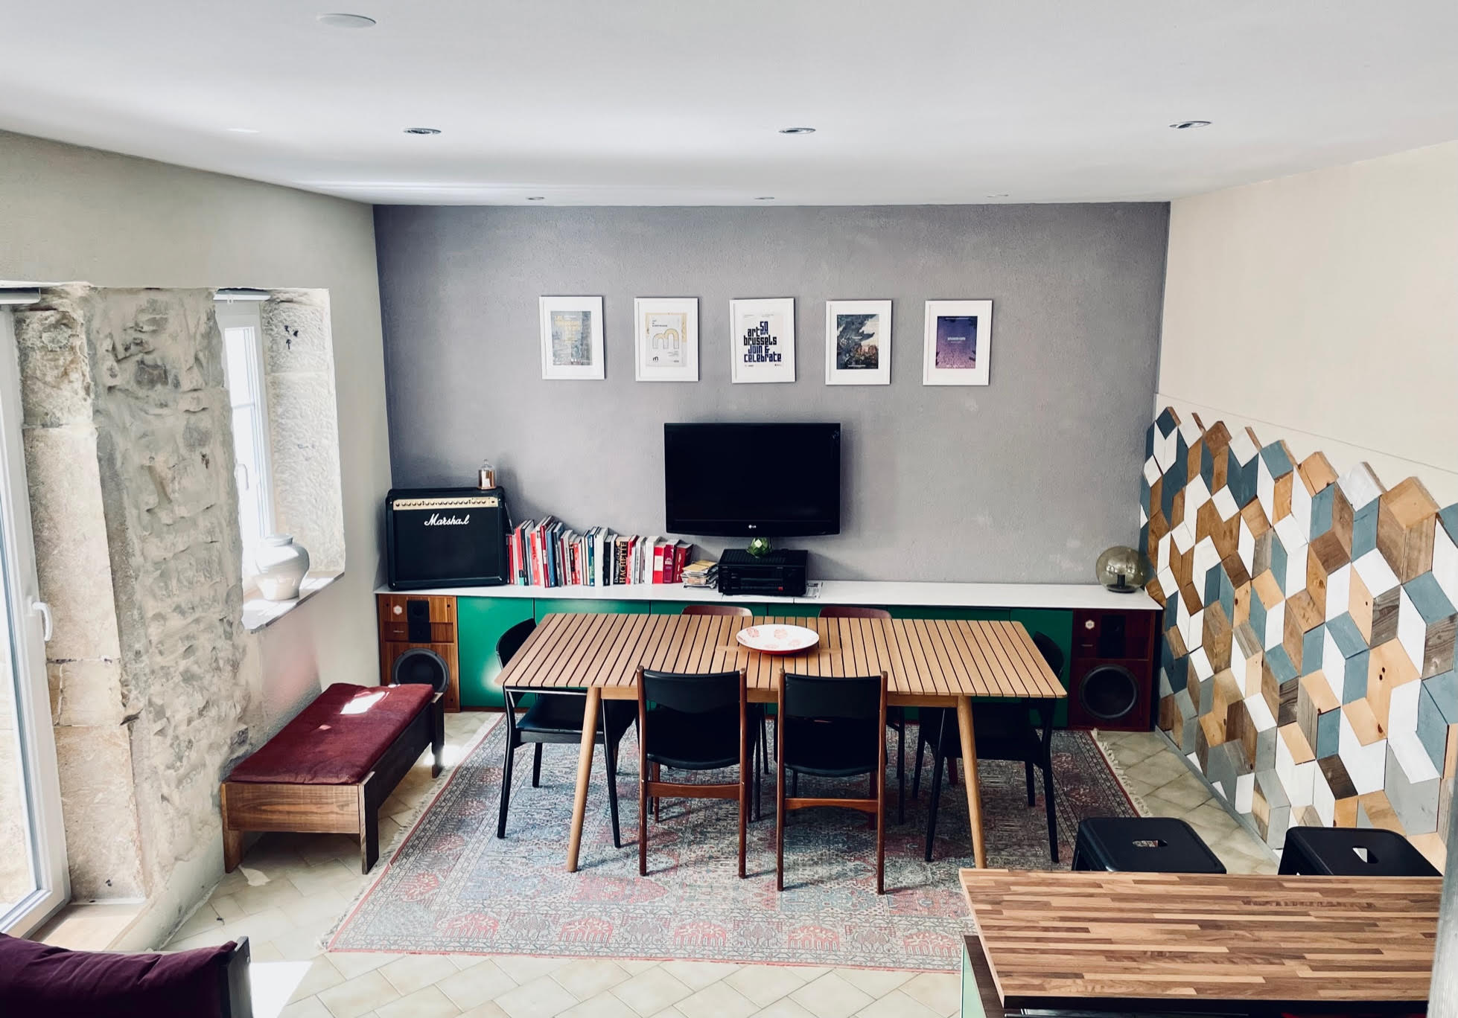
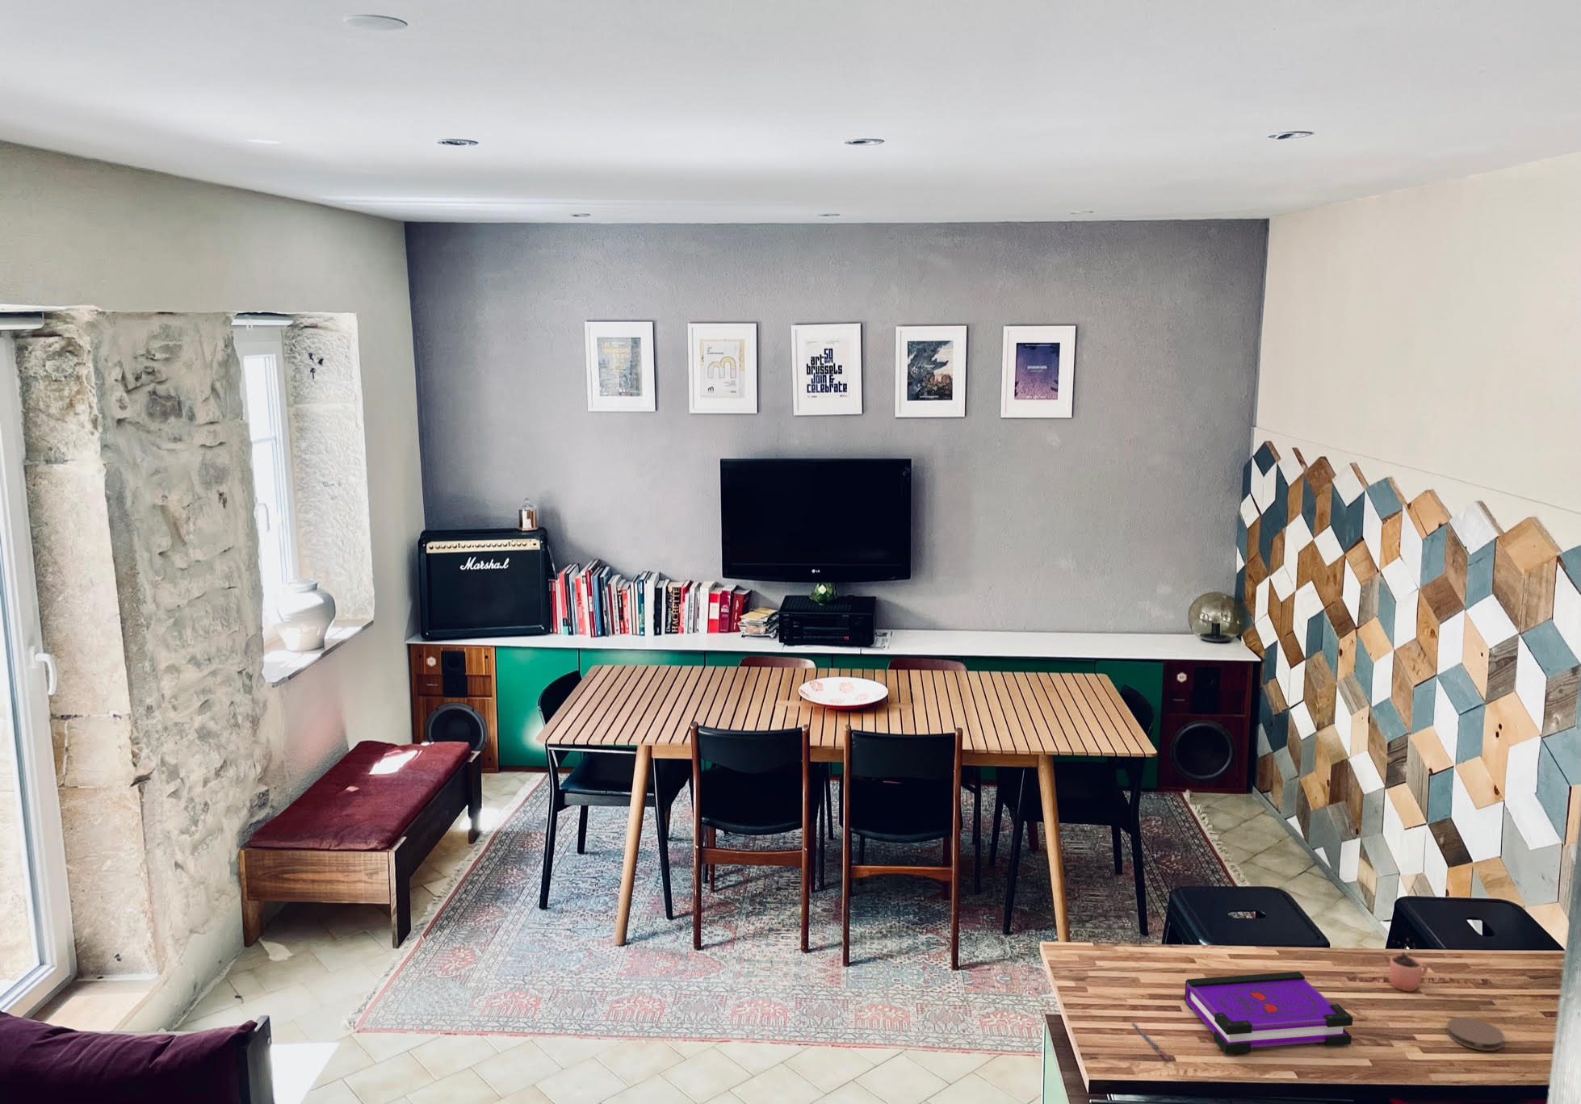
+ board game [1183,971,1353,1055]
+ pen [1130,1021,1171,1062]
+ cocoa [1388,938,1428,992]
+ coaster [1446,1016,1505,1051]
